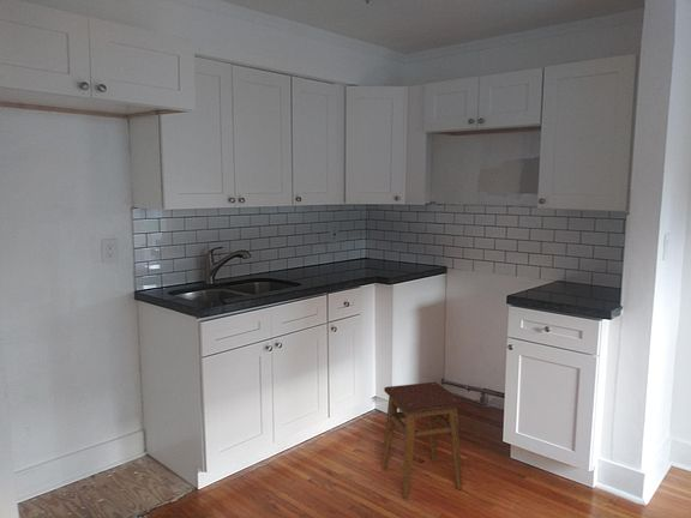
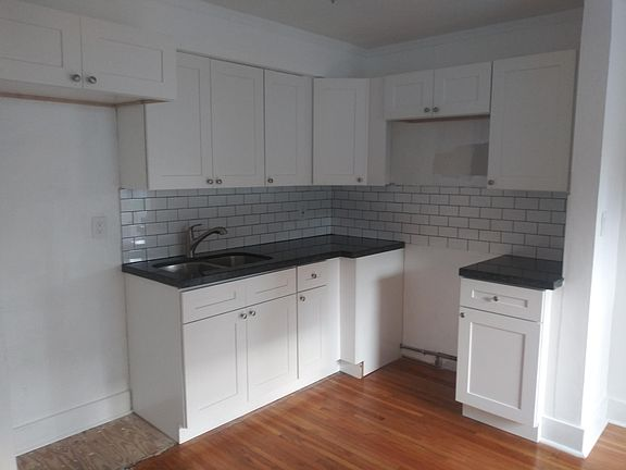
- stool [380,381,464,500]
